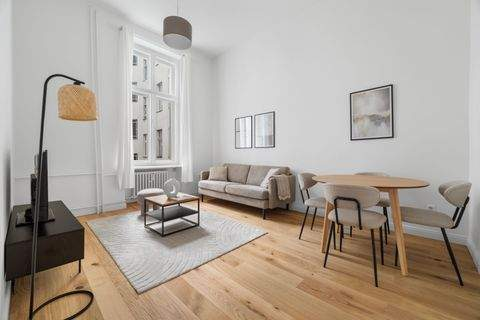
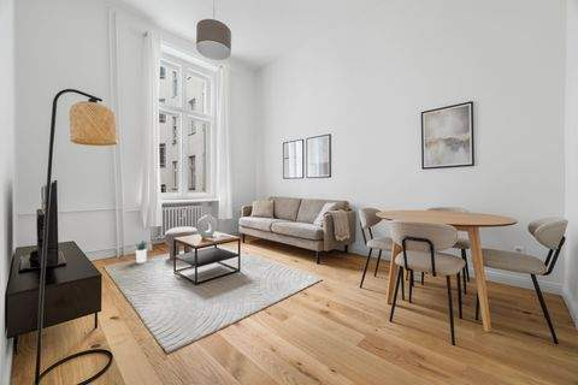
+ potted plant [130,238,154,263]
